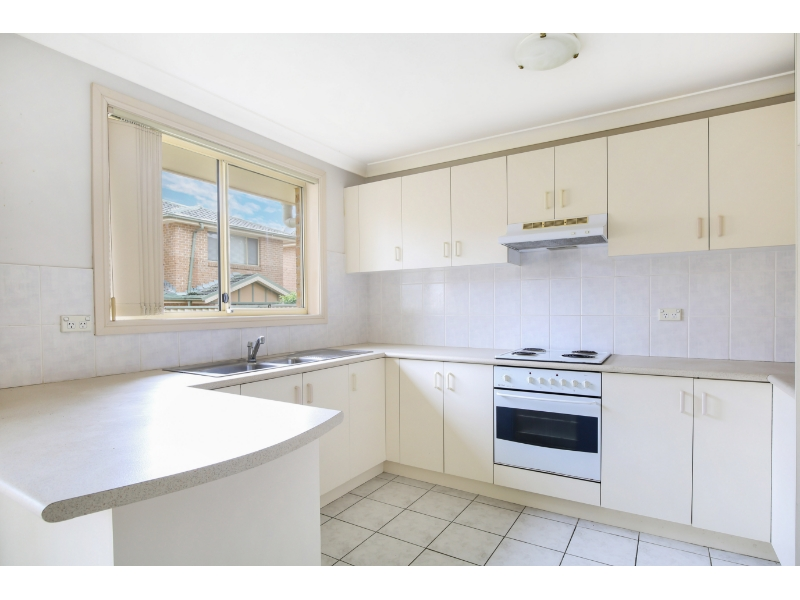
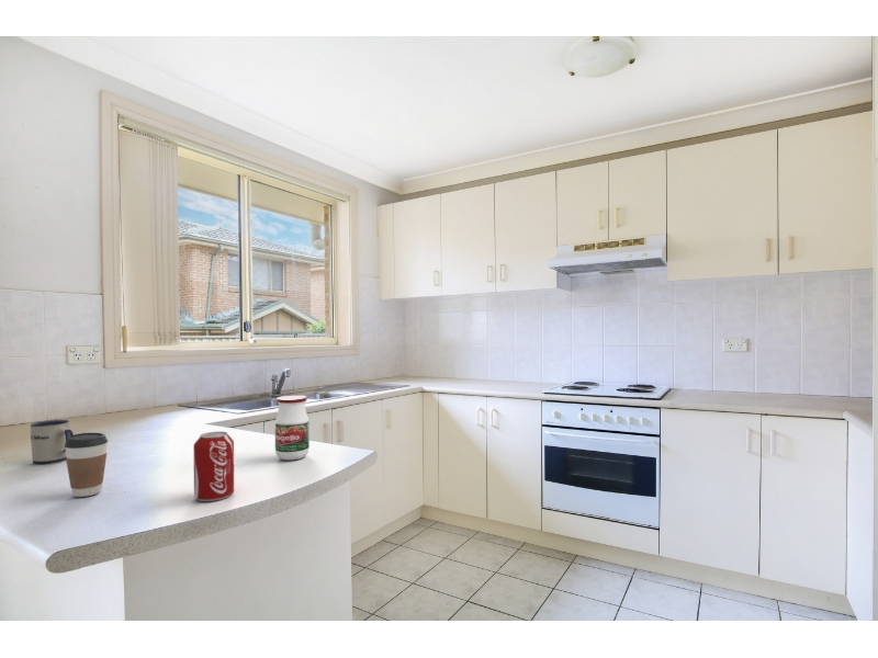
+ beverage can [192,431,235,502]
+ coffee cup [65,432,109,498]
+ jar [274,394,311,462]
+ mug [30,419,75,465]
